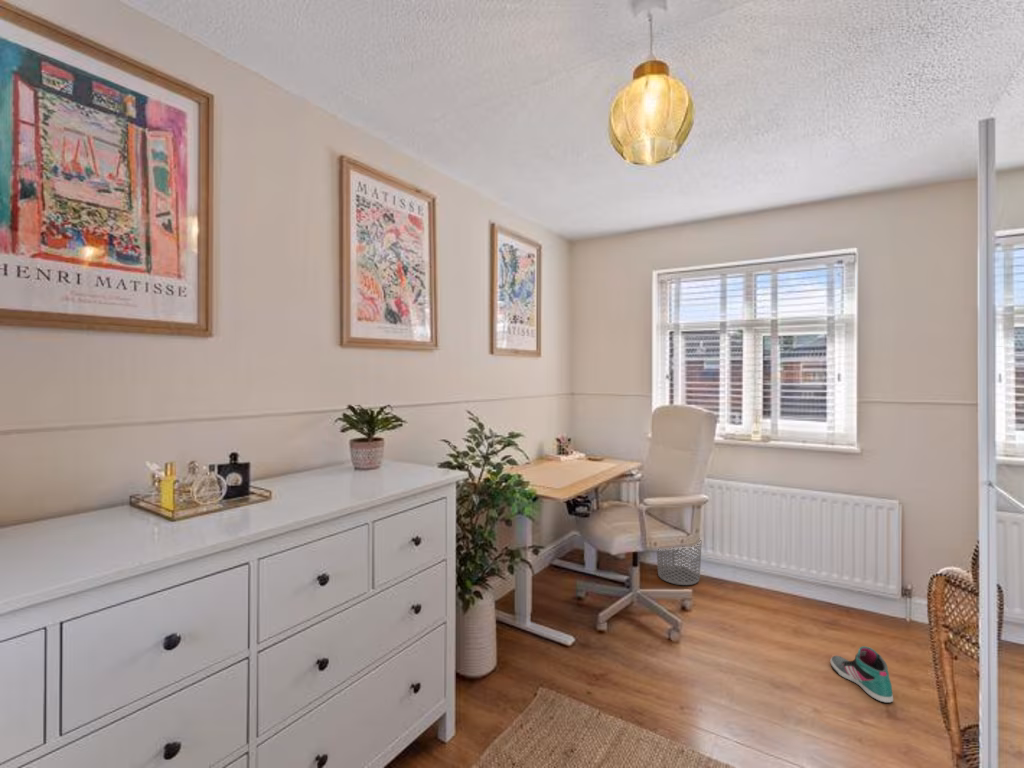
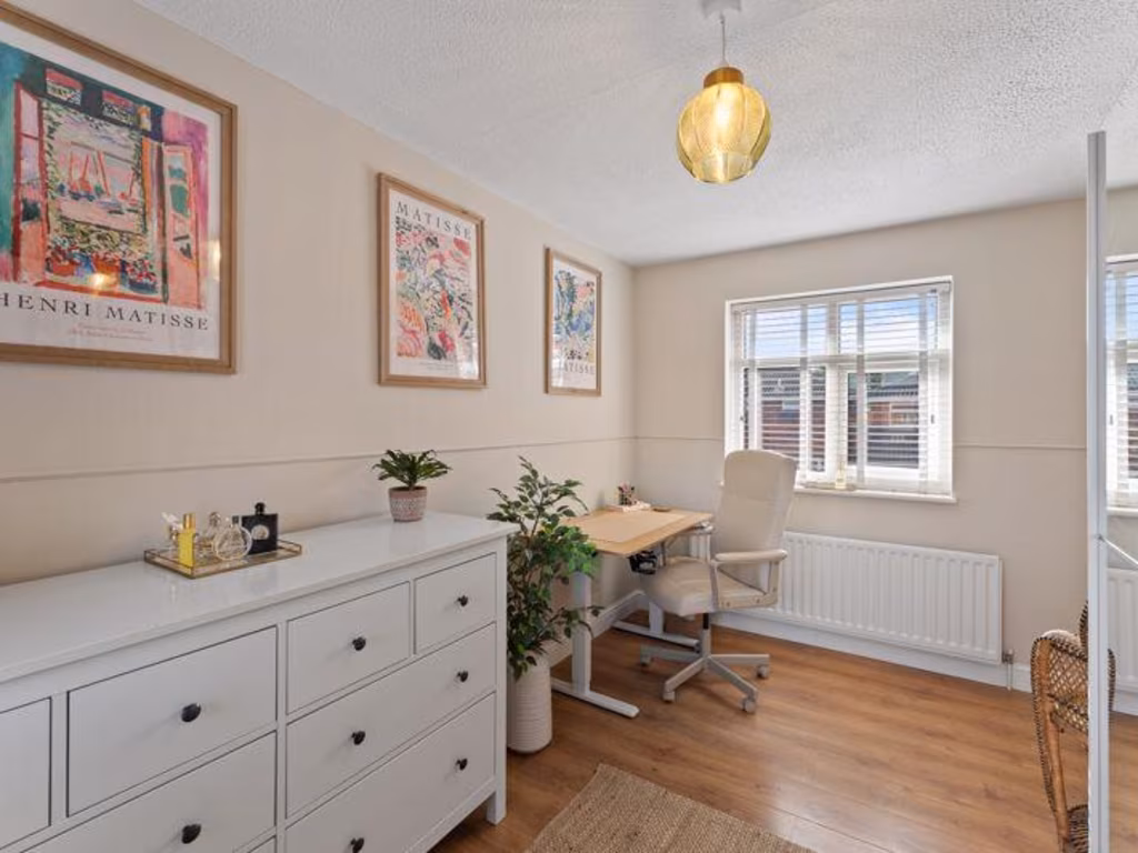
- sneaker [829,646,894,704]
- waste bin [656,539,703,586]
